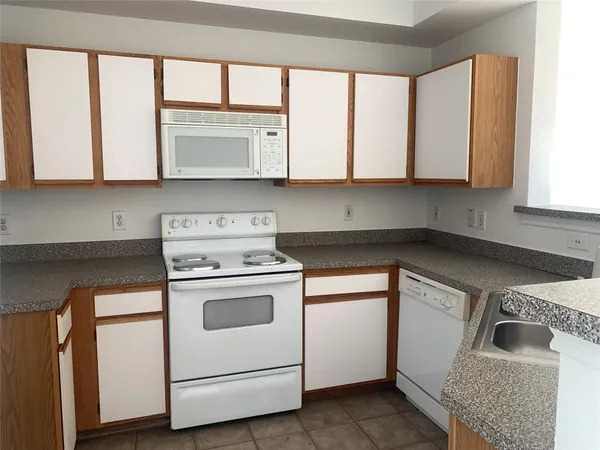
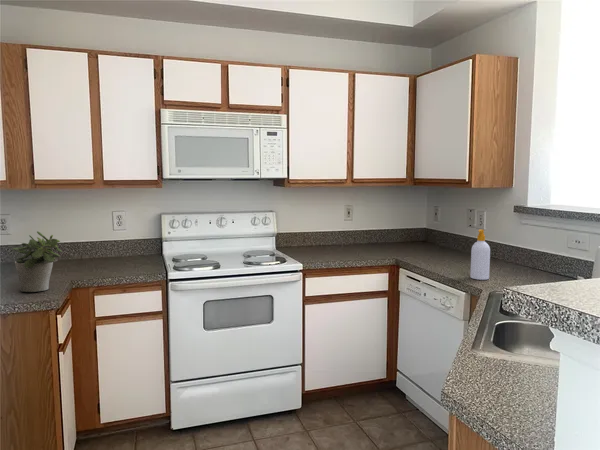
+ soap bottle [469,229,491,281]
+ potted plant [11,230,63,293]
